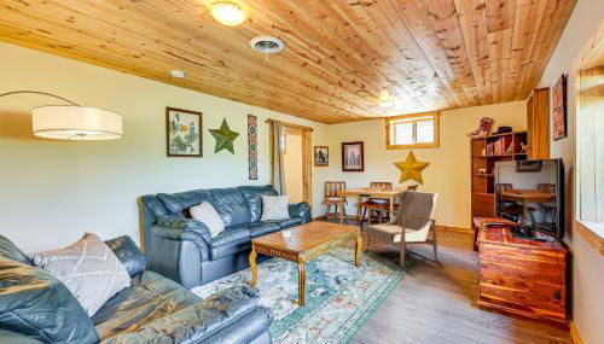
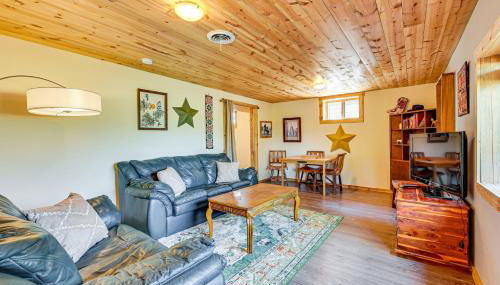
- armchair [364,188,441,268]
